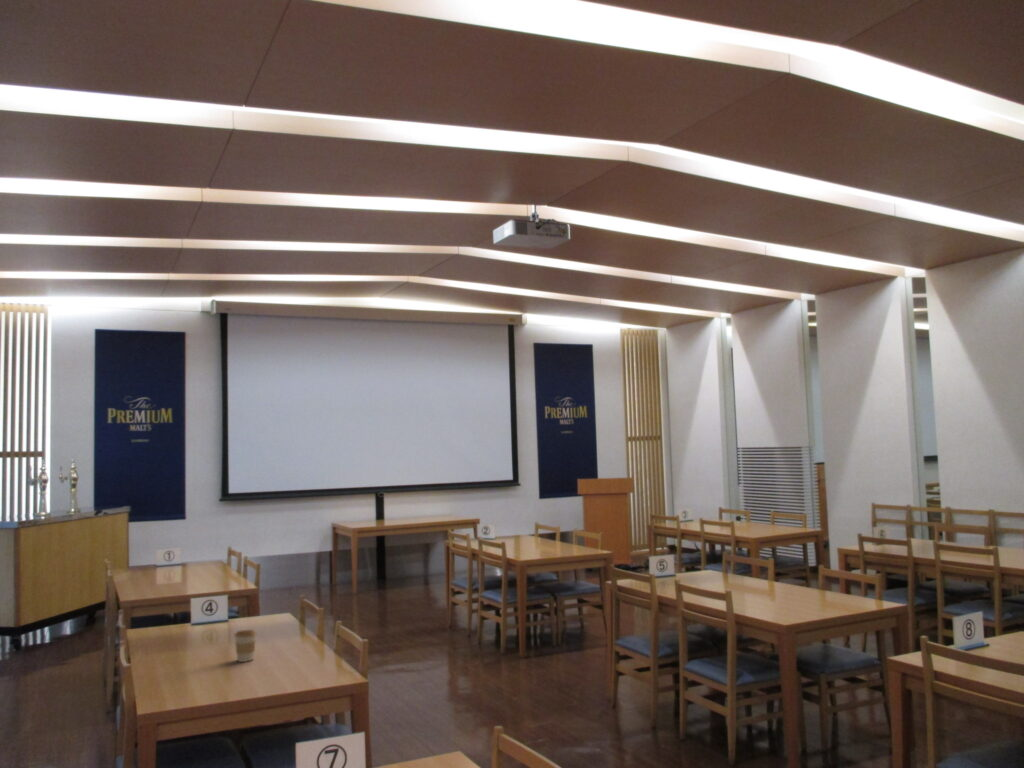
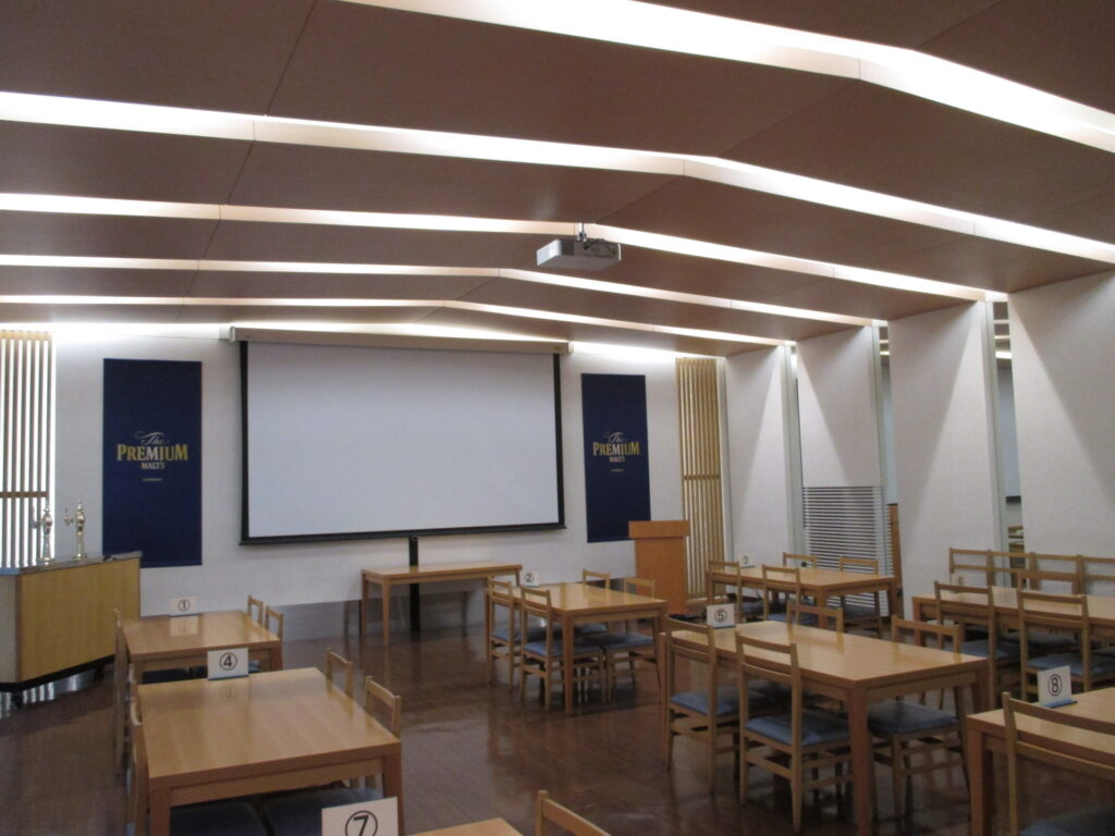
- coffee cup [233,629,257,663]
